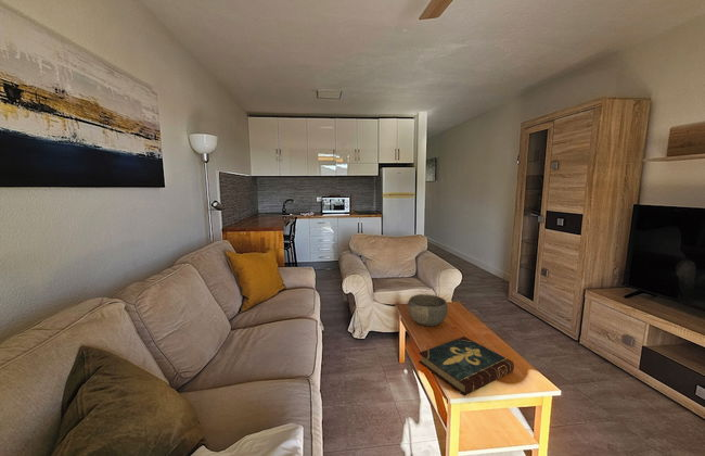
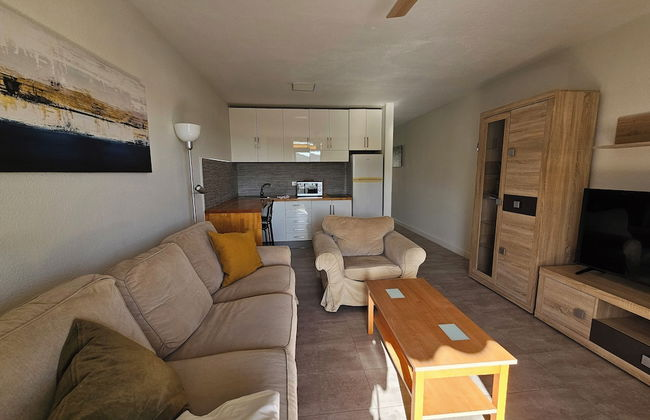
- bowl [407,293,449,327]
- book [418,335,515,396]
